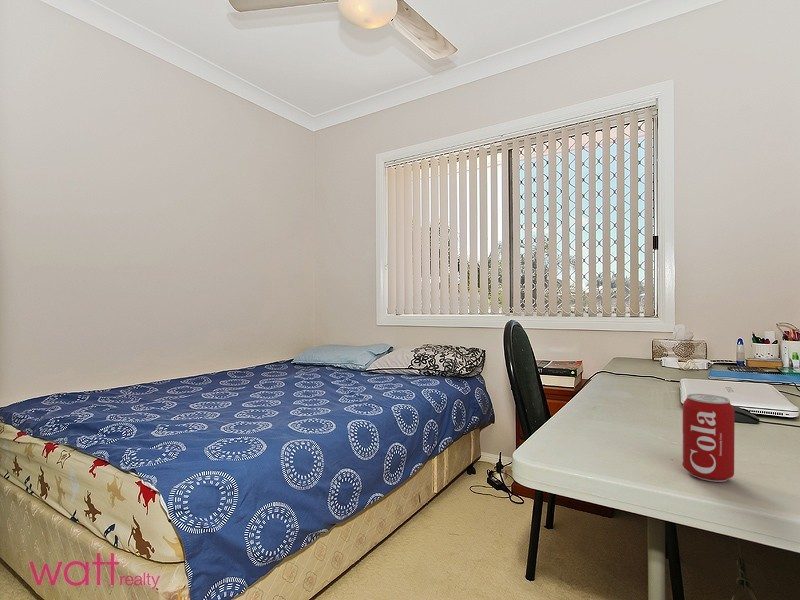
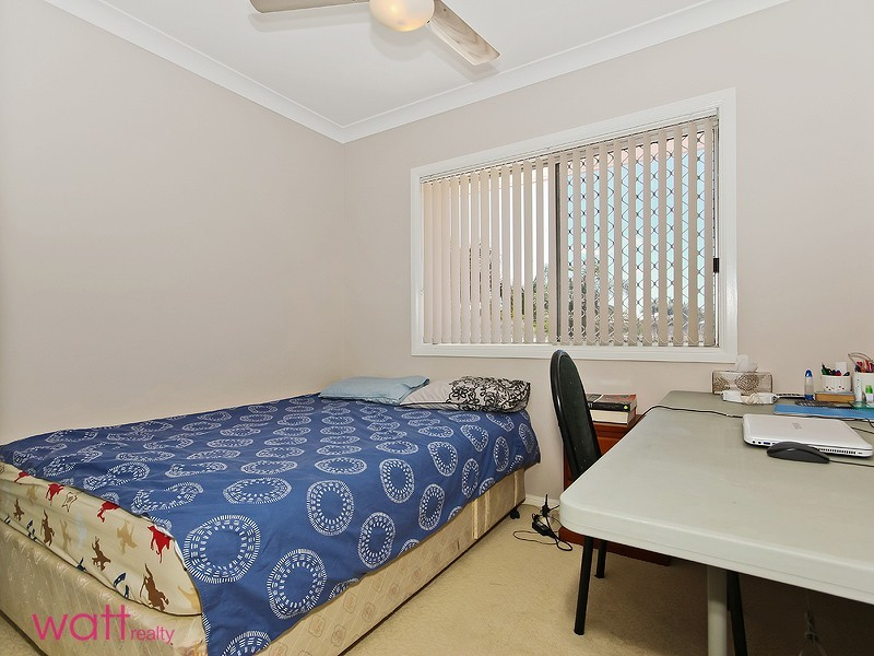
- beverage can [681,393,736,483]
